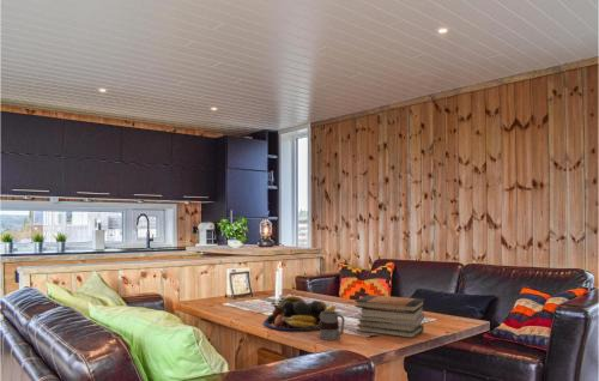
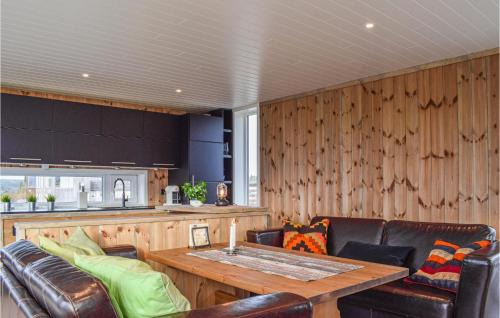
- book stack [353,294,426,339]
- mug [317,310,345,341]
- fruit bowl [262,295,337,332]
